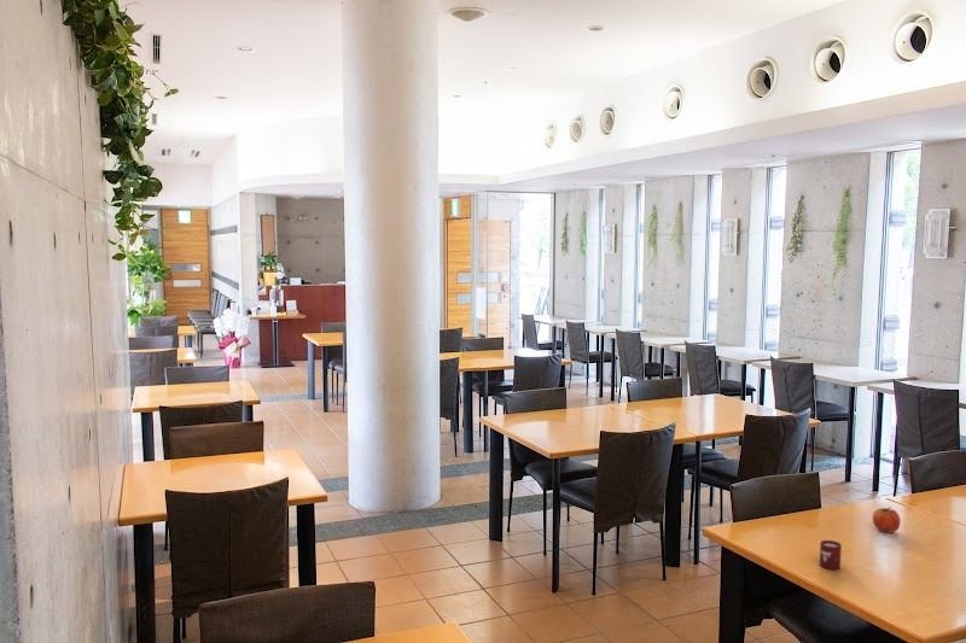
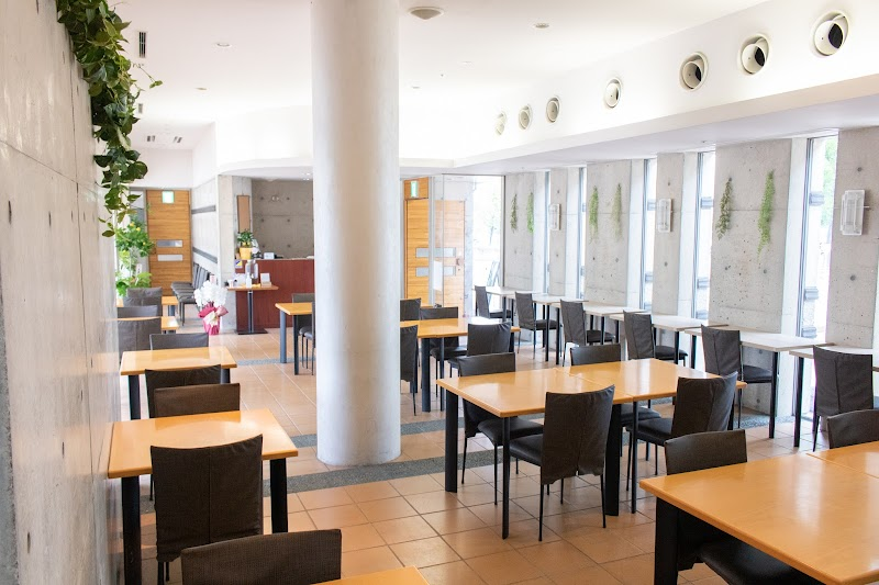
- cup [819,539,843,571]
- fruit [872,505,902,534]
